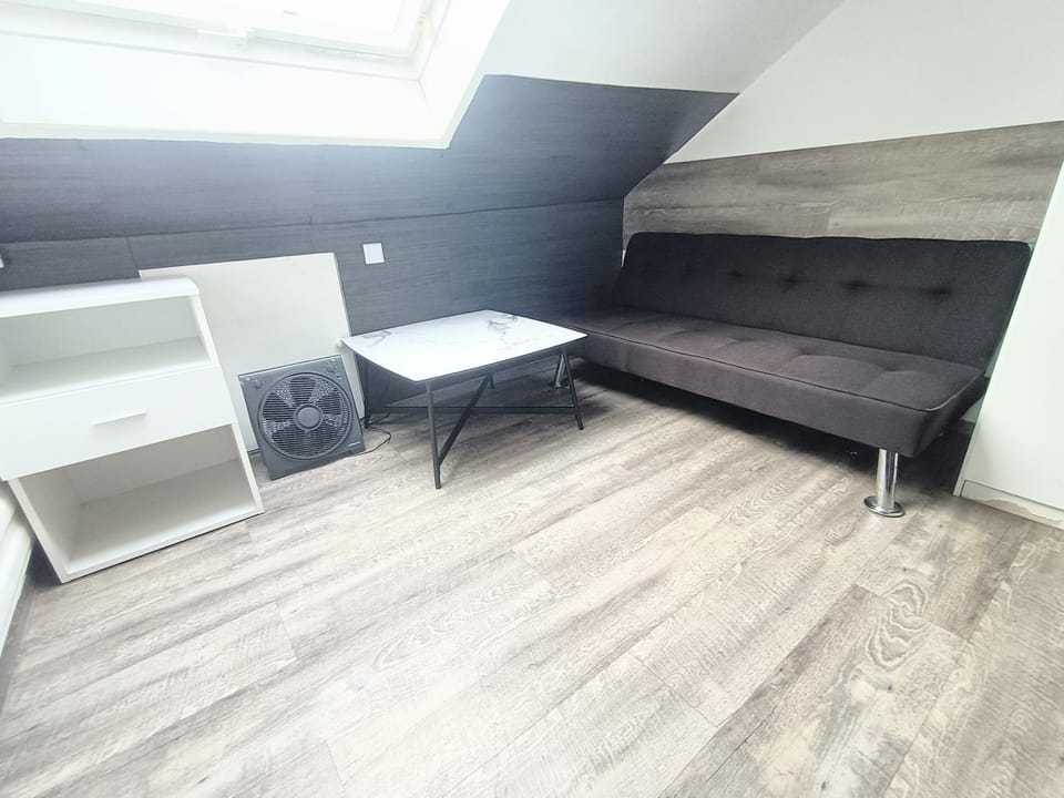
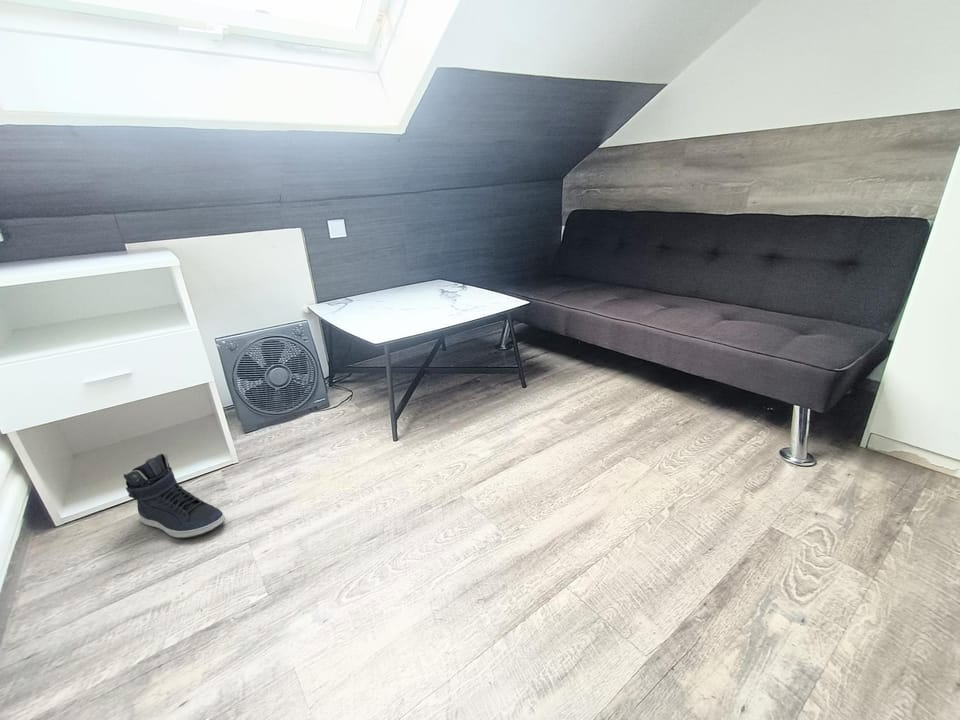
+ sneaker [123,452,226,539]
